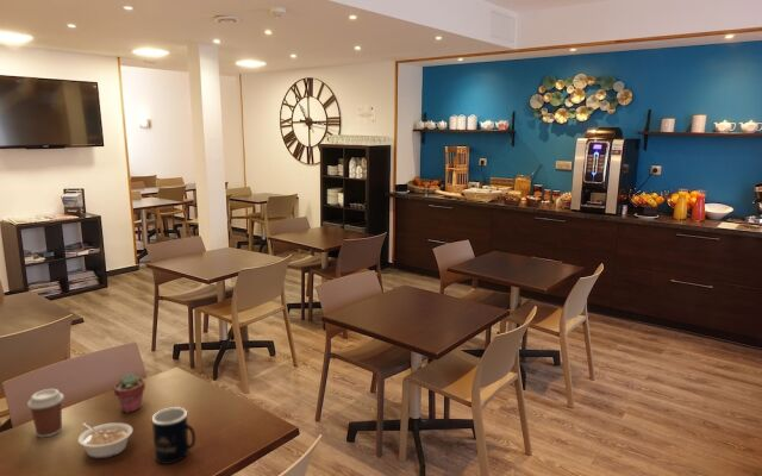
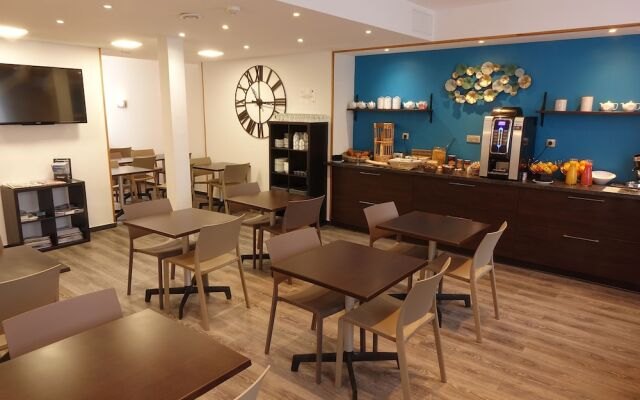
- mug [151,406,196,465]
- coffee cup [26,388,65,438]
- potted succulent [112,372,146,414]
- legume [77,420,133,459]
